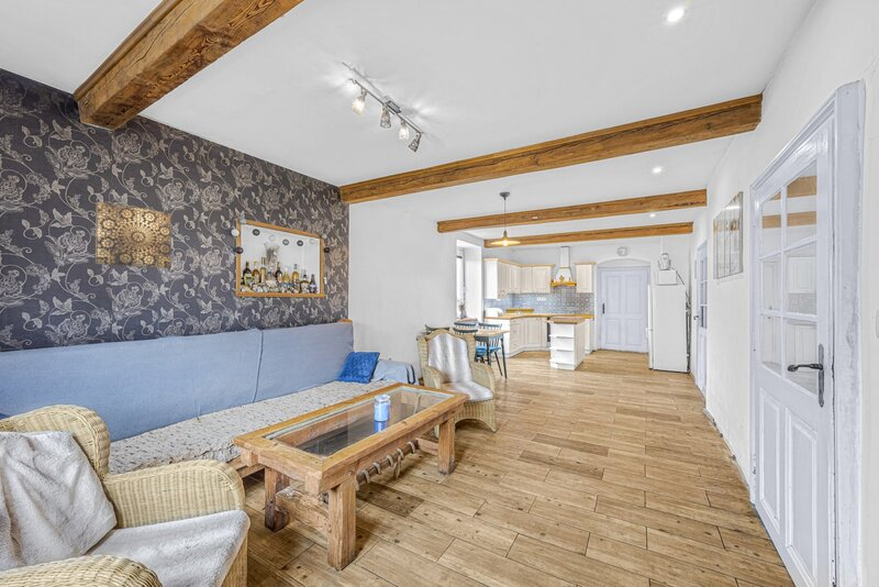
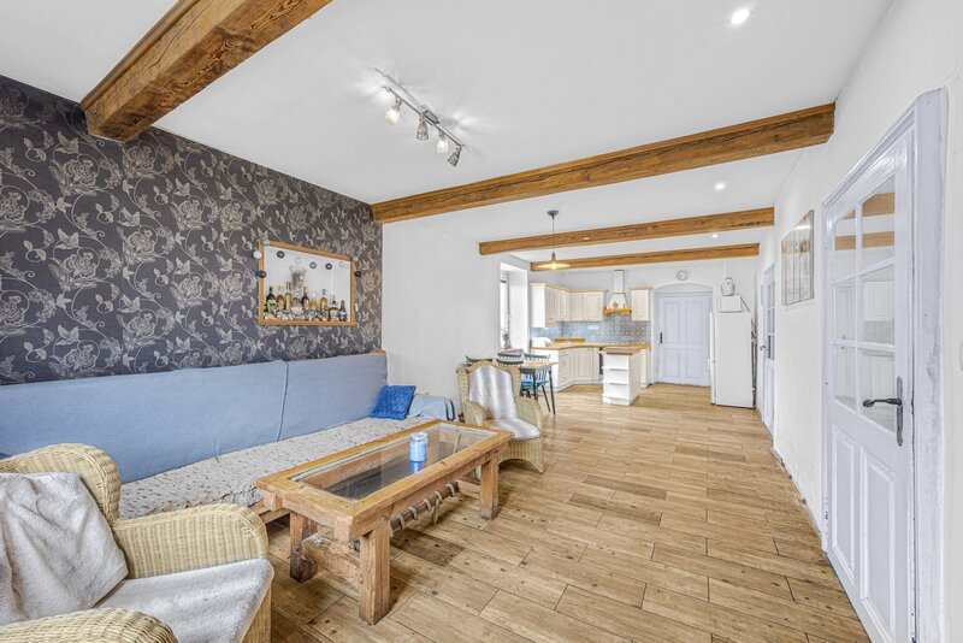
- wall art [94,200,173,269]
